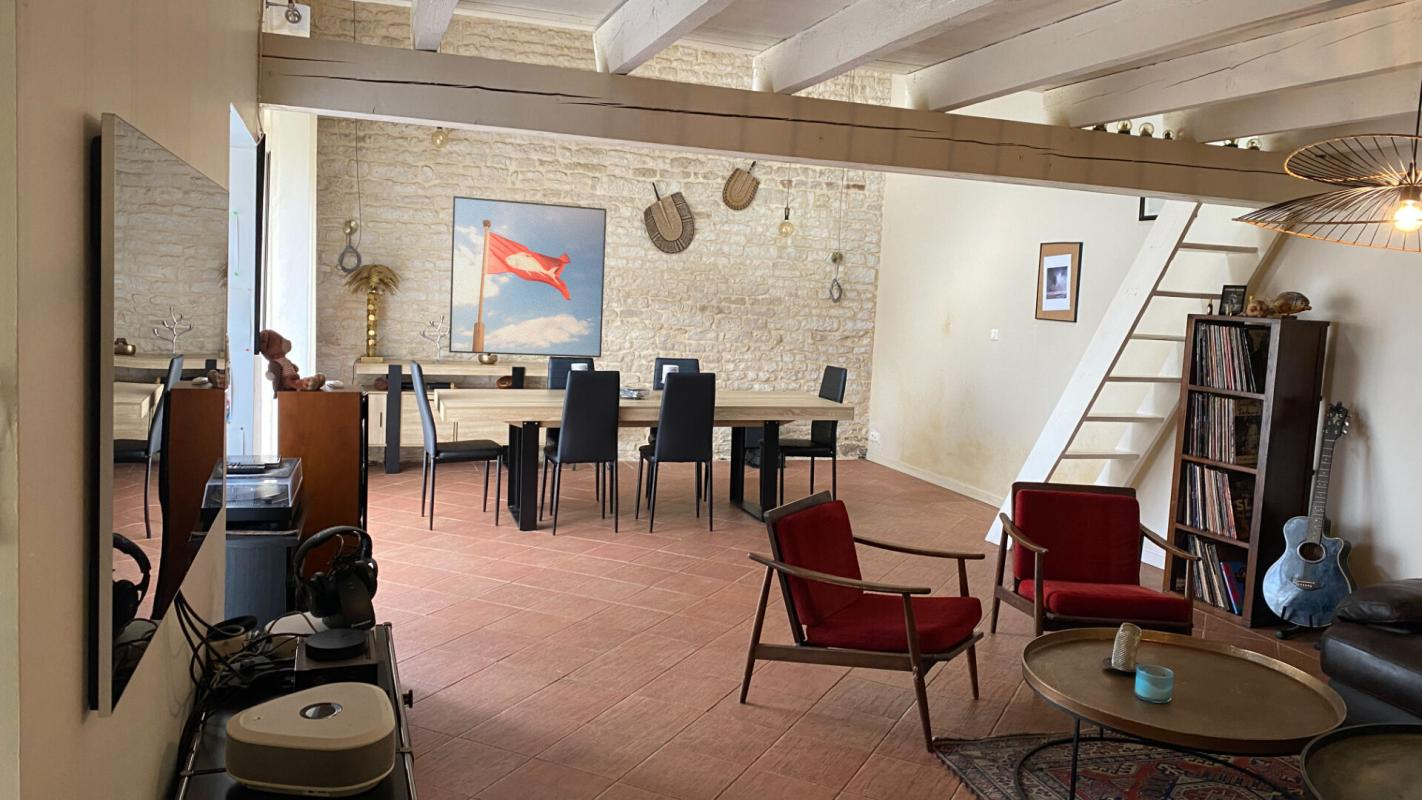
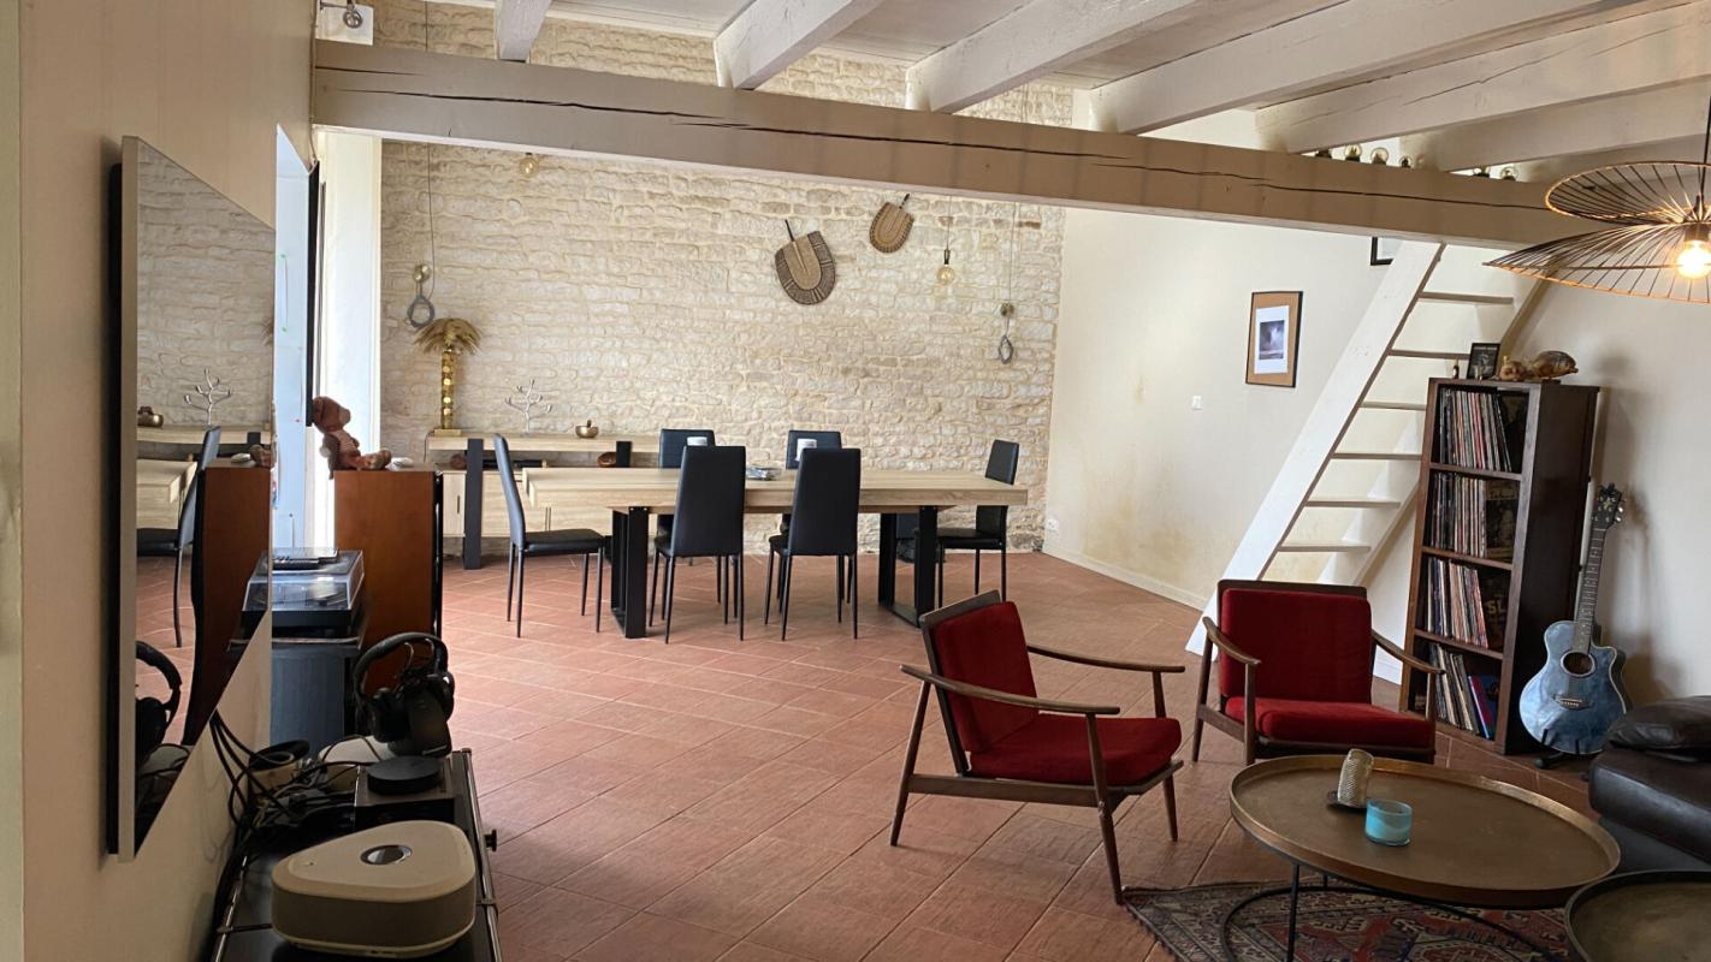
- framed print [448,195,607,359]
